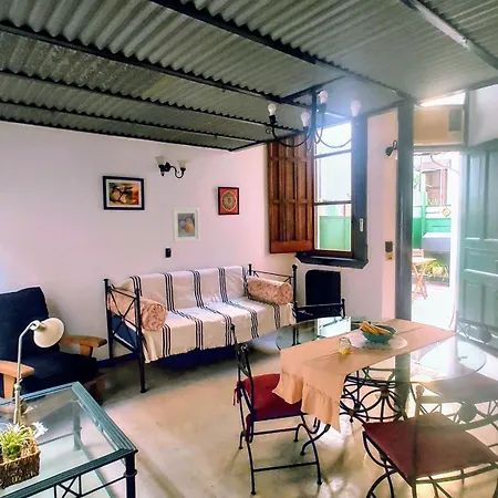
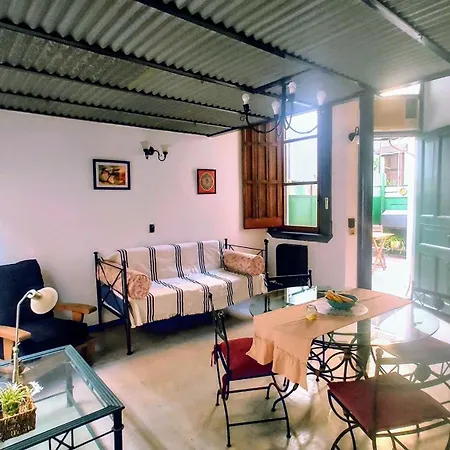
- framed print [170,207,201,243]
